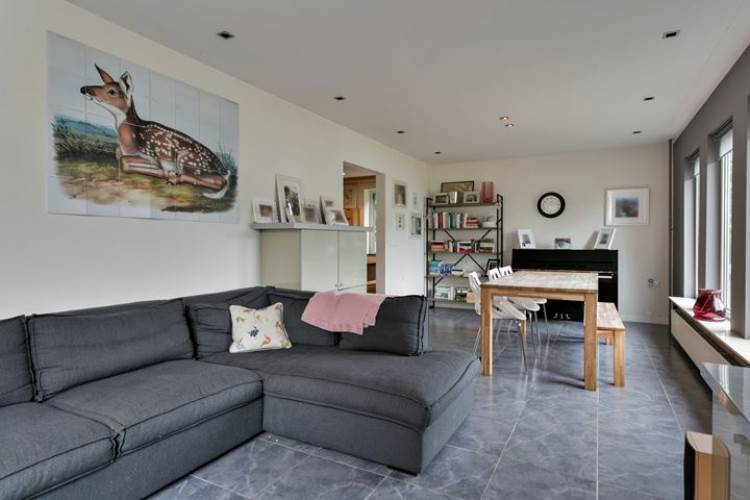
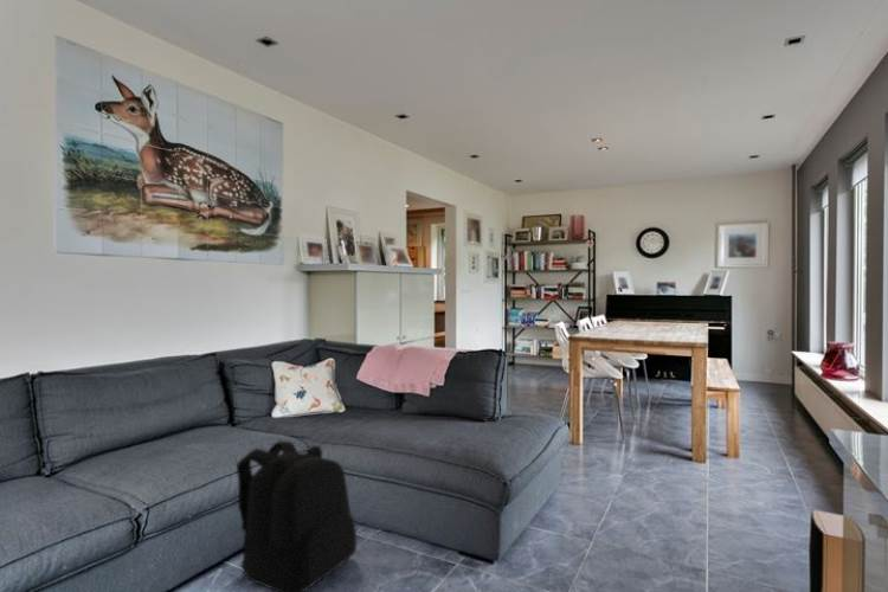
+ backpack [236,439,358,592]
